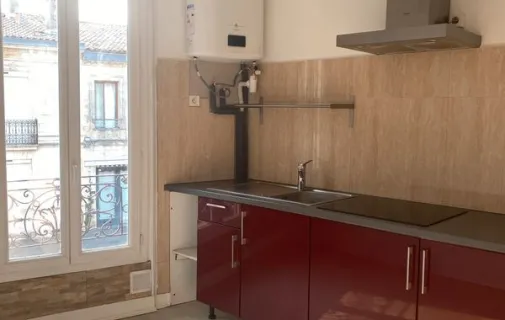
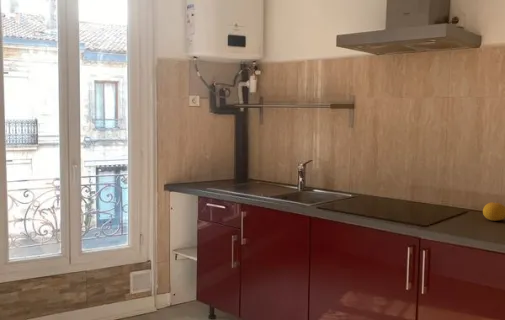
+ fruit [482,201,505,222]
